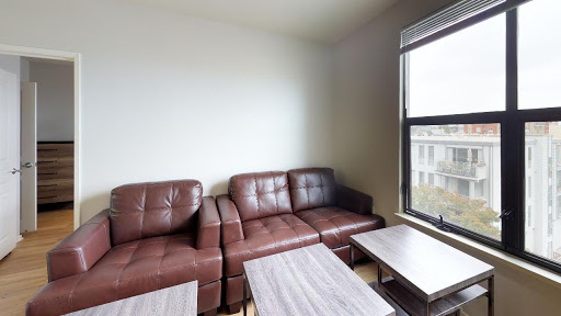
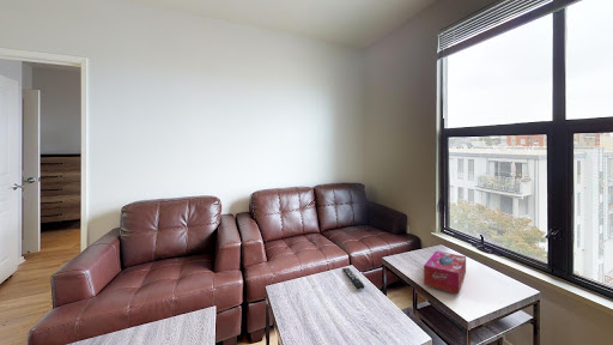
+ remote control [341,267,365,290]
+ tissue box [423,250,467,295]
